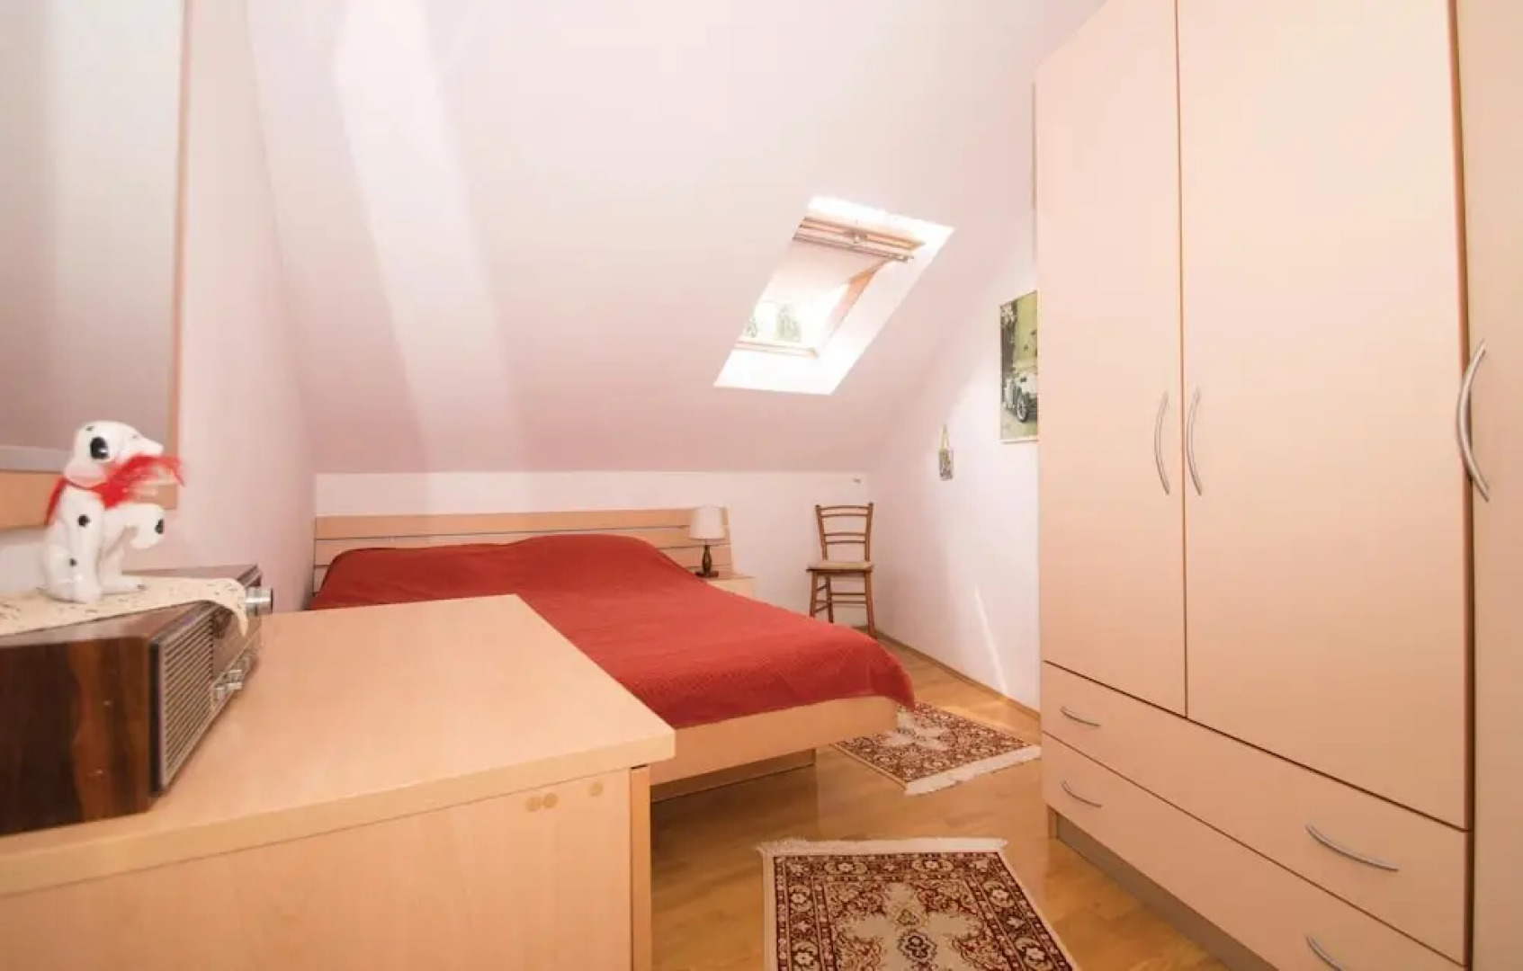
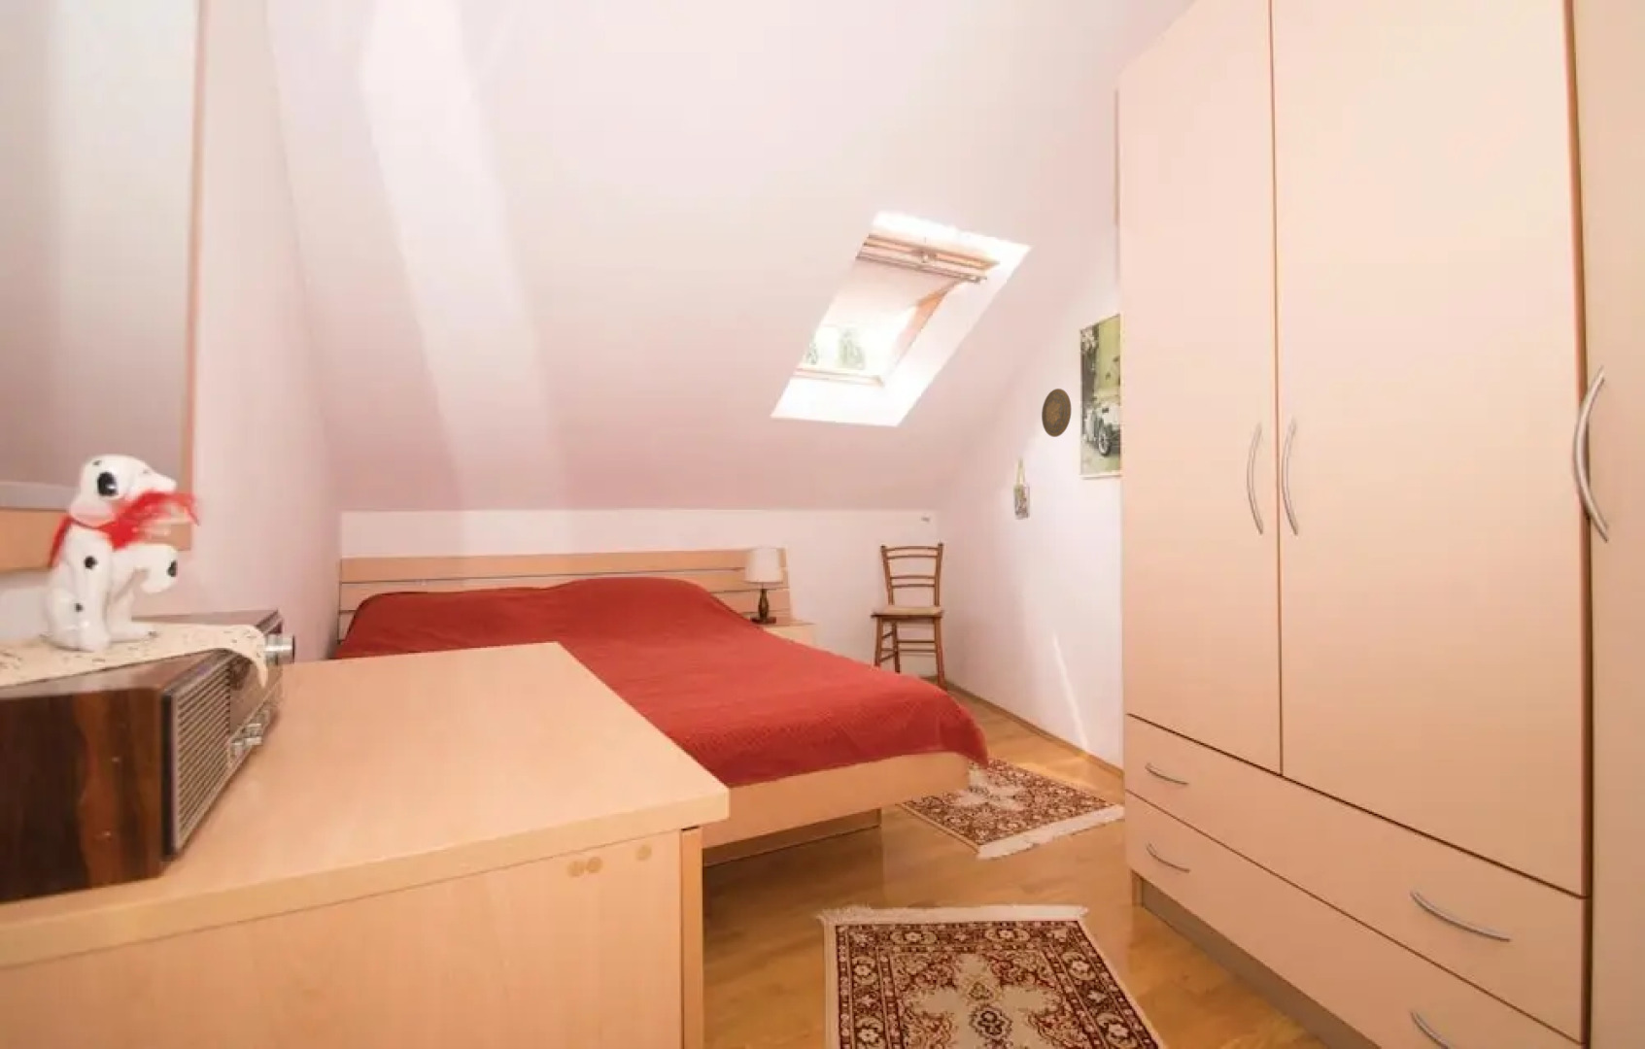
+ decorative plate [1041,387,1072,438]
